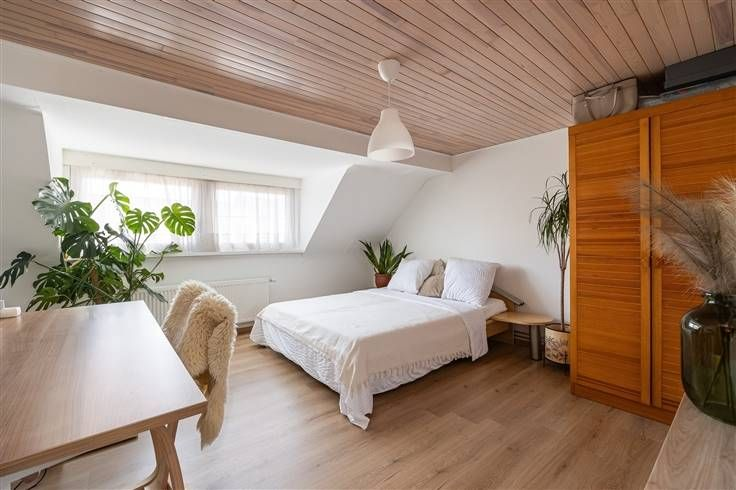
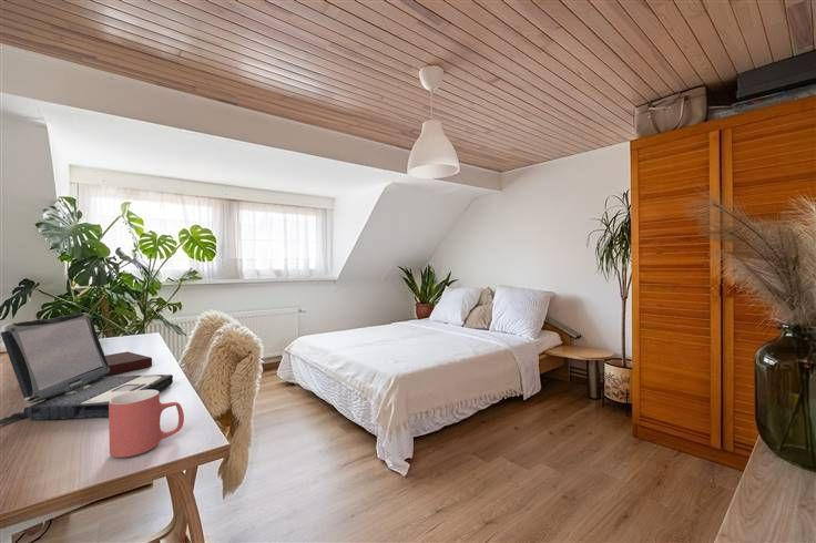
+ laptop [0,311,174,426]
+ mug [108,390,185,459]
+ notebook [104,351,153,377]
